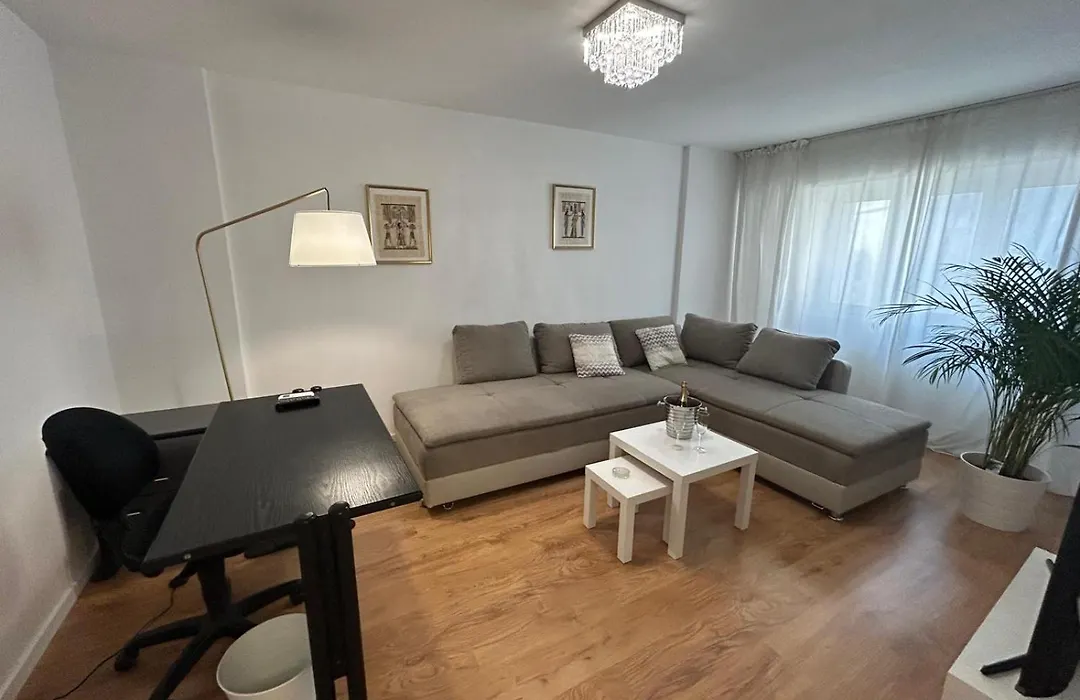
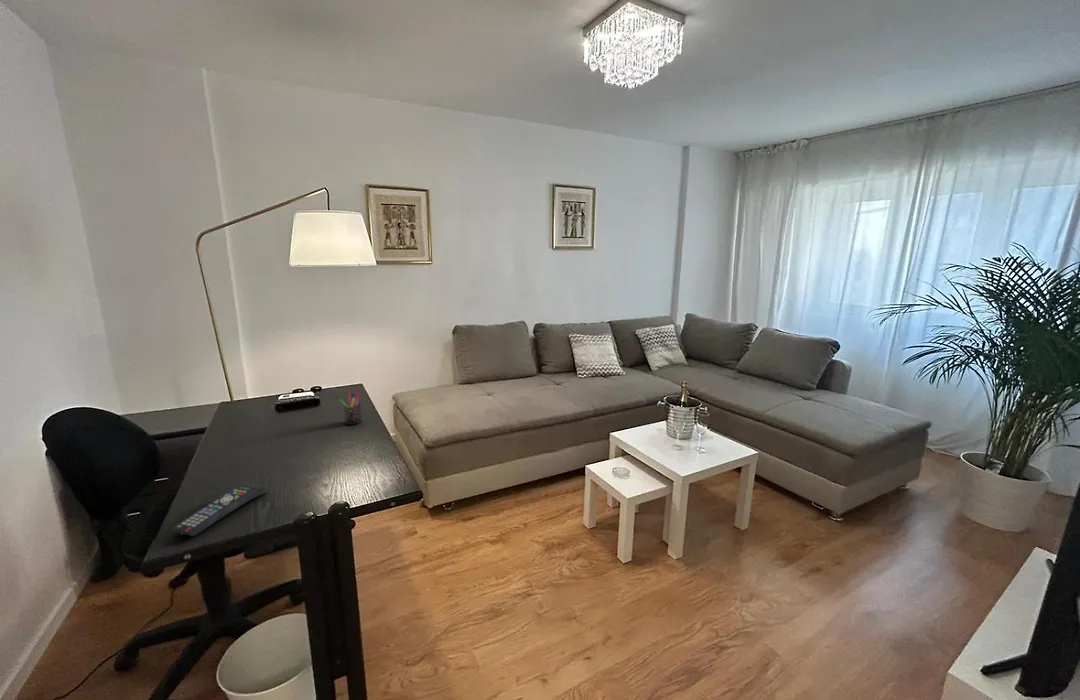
+ remote control [170,482,268,537]
+ pen holder [338,390,363,426]
